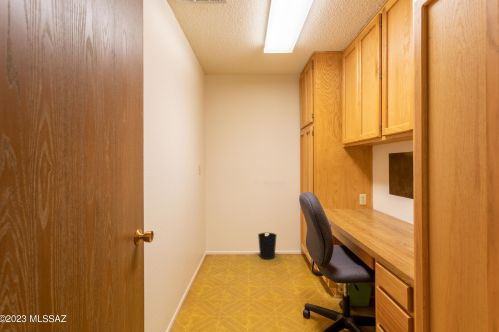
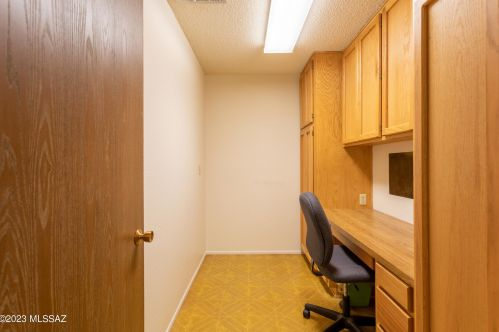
- wastebasket [257,232,278,260]
